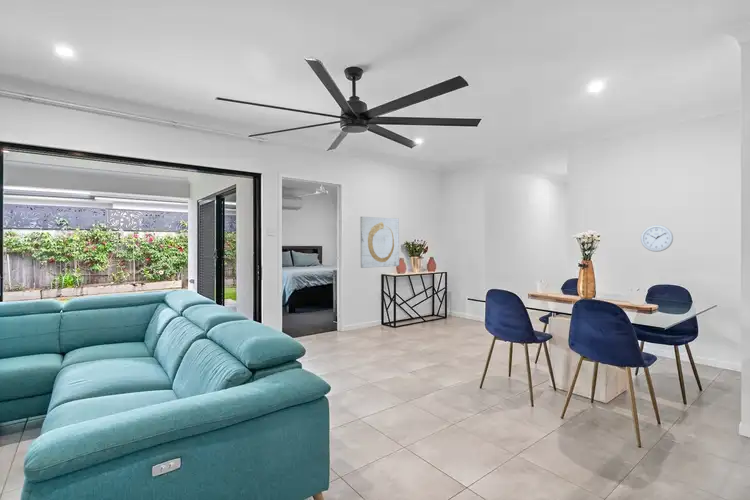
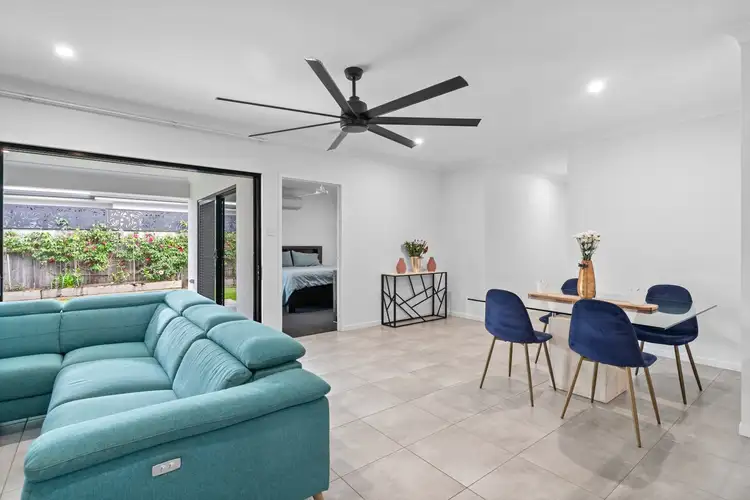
- wall art [359,216,400,269]
- wall clock [640,224,674,253]
